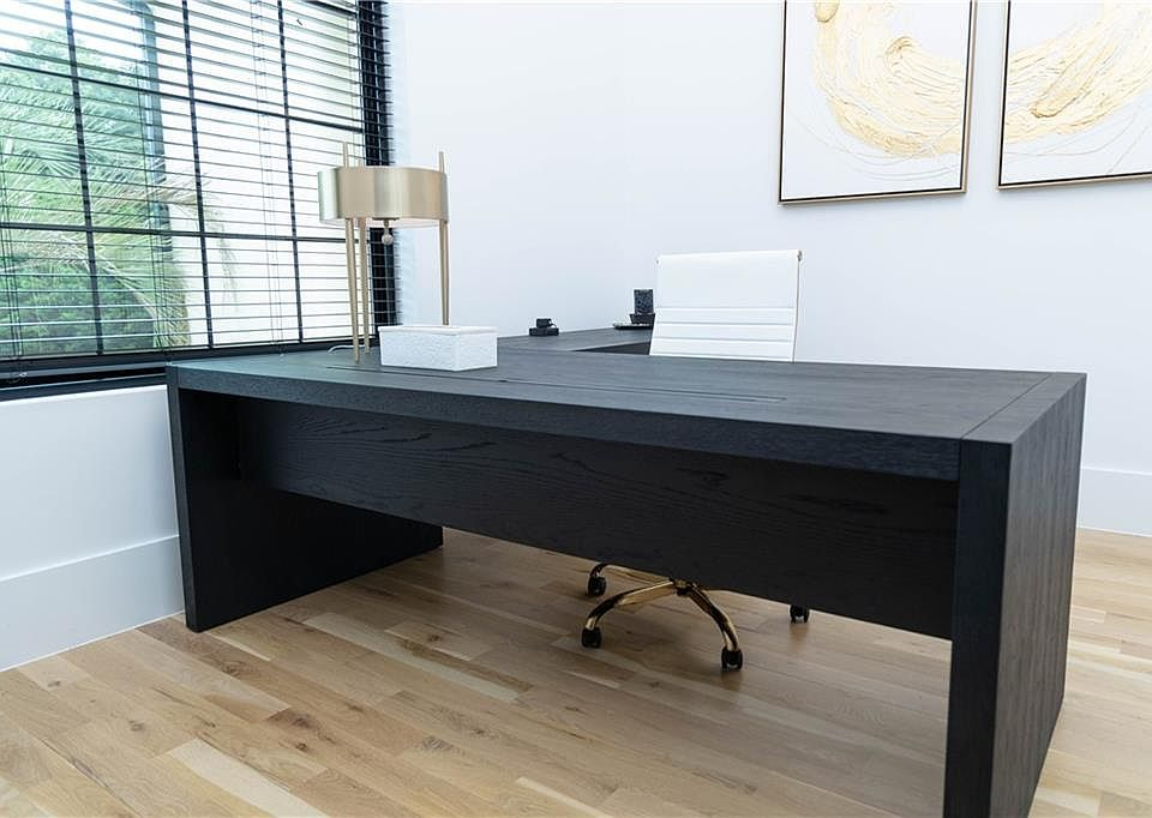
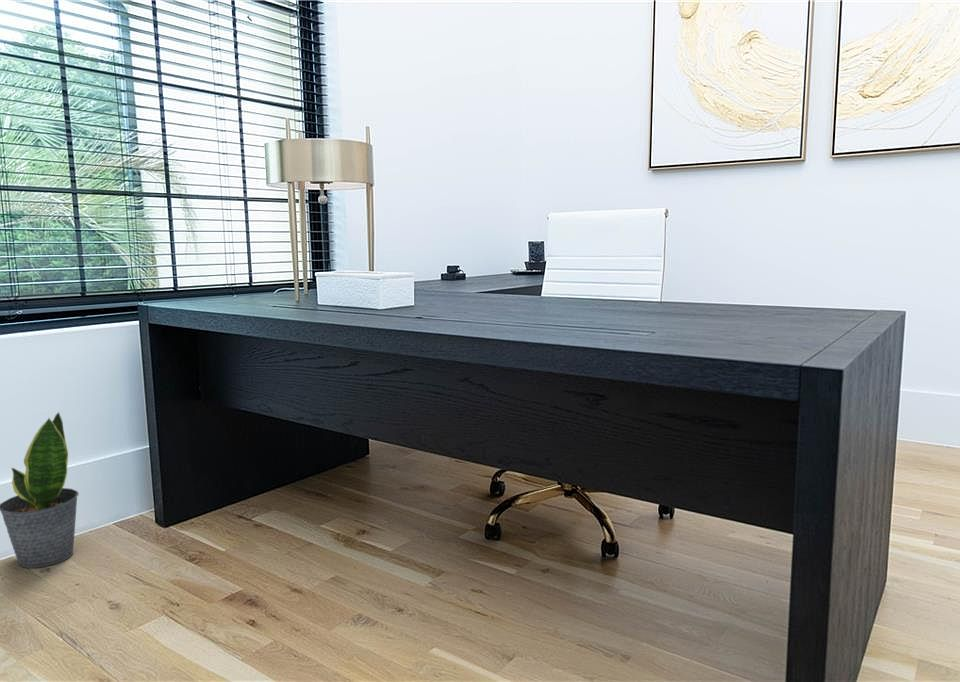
+ potted plant [0,411,80,569]
